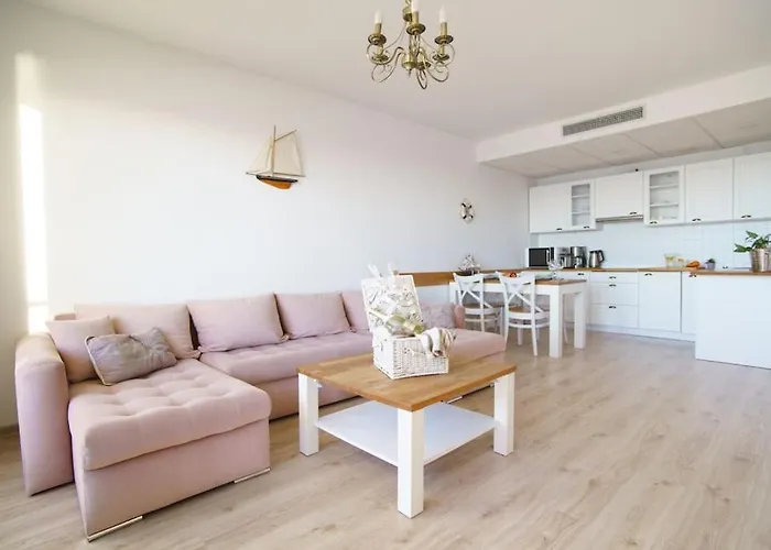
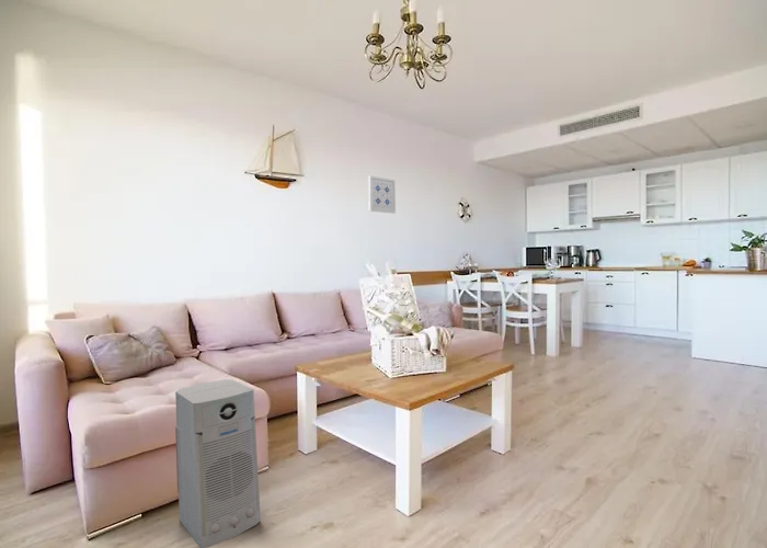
+ wall art [367,174,397,215]
+ air purifier [174,378,262,548]
